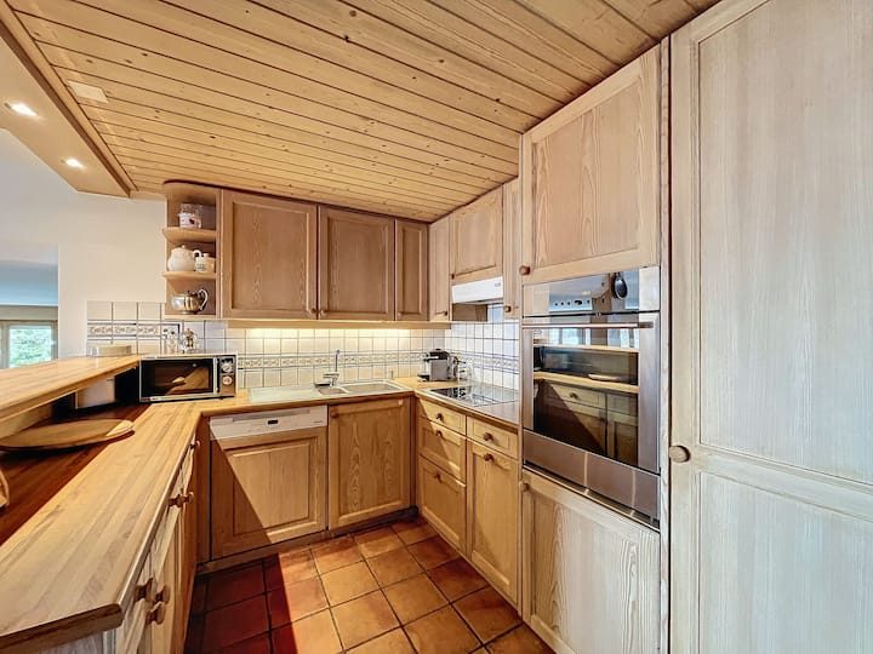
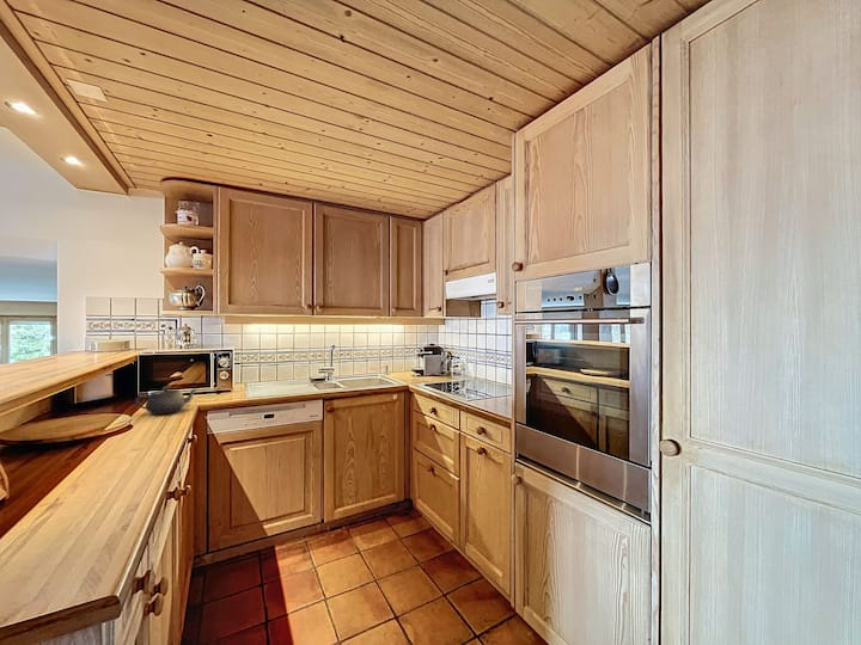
+ teapot [134,386,199,416]
